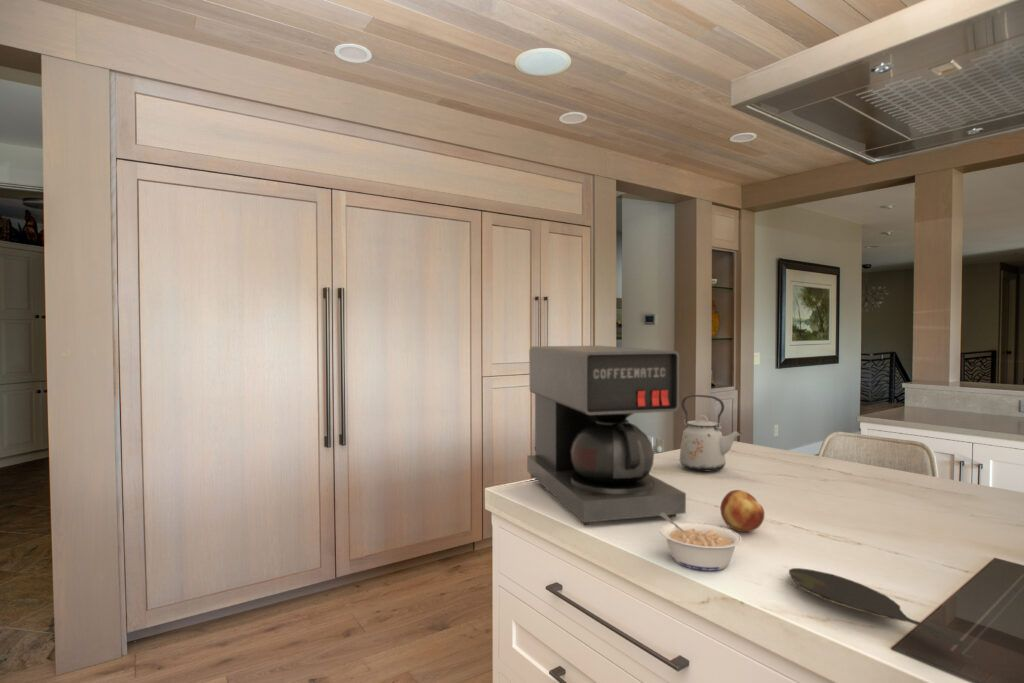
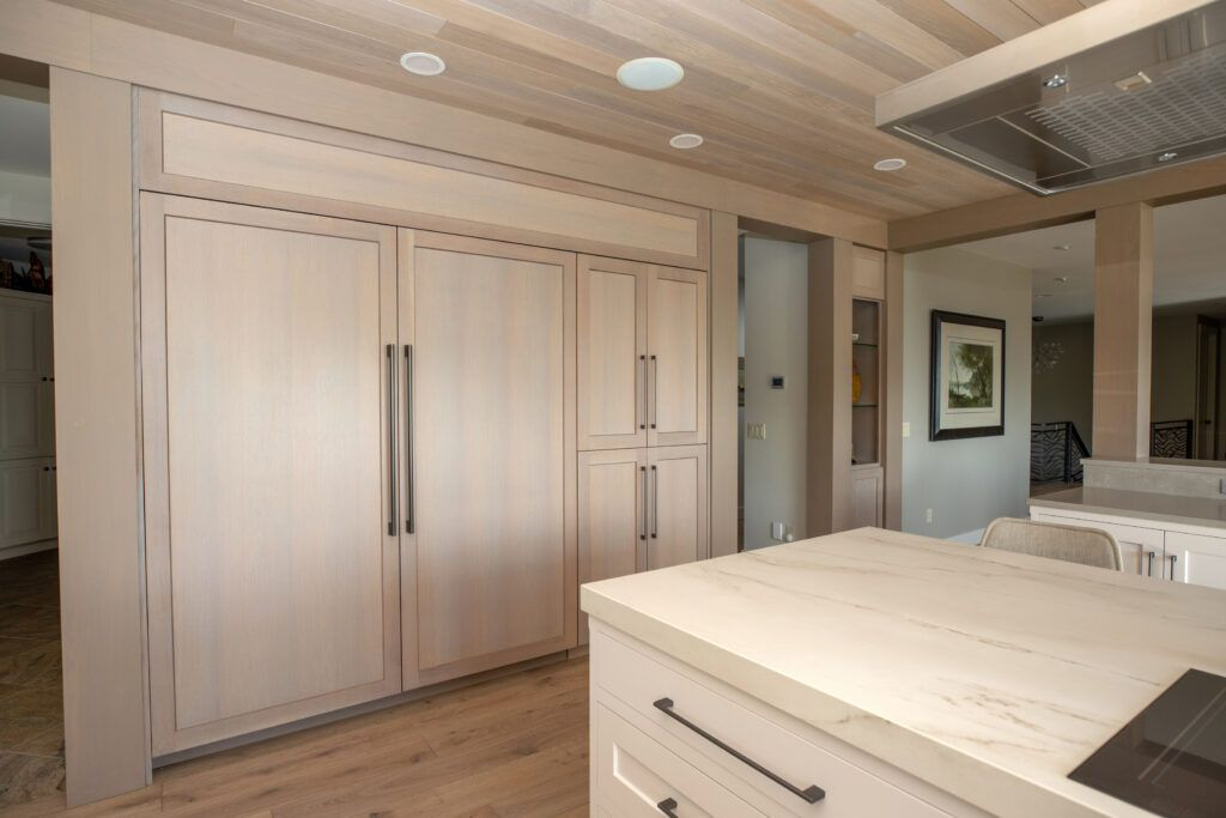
- spoon [788,567,968,647]
- fruit [719,489,765,533]
- legume [659,513,743,572]
- kettle [679,394,743,473]
- coffee maker [526,345,687,526]
